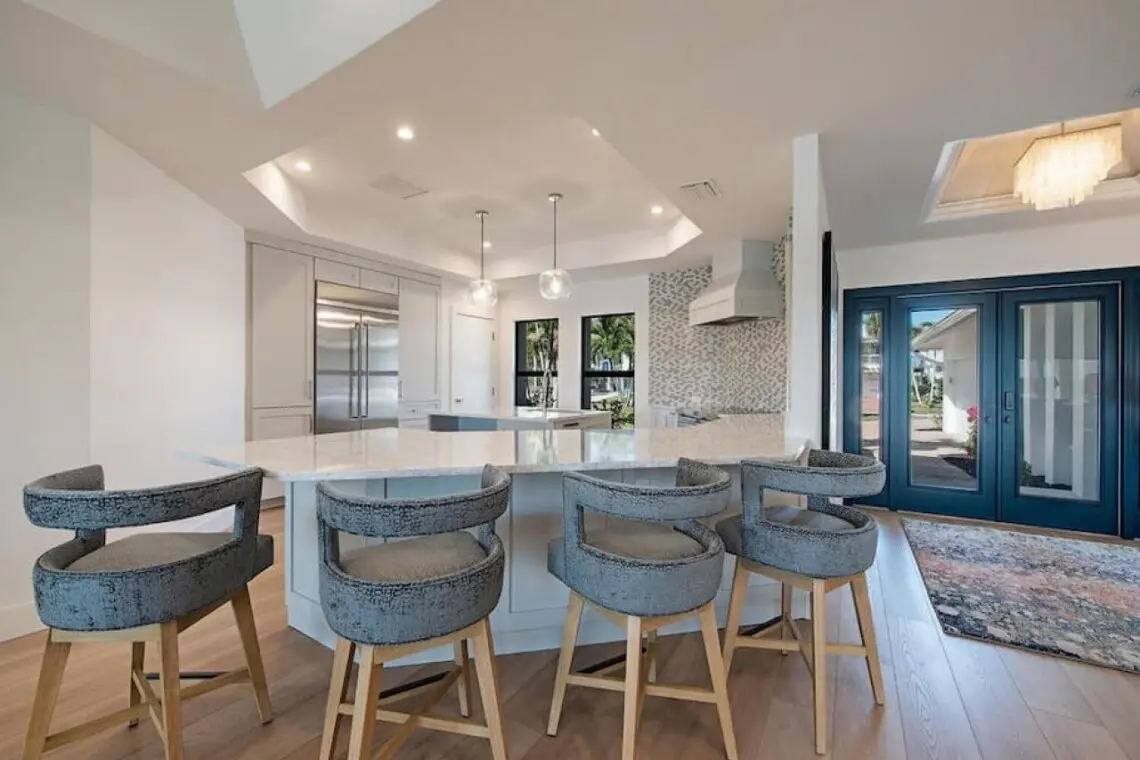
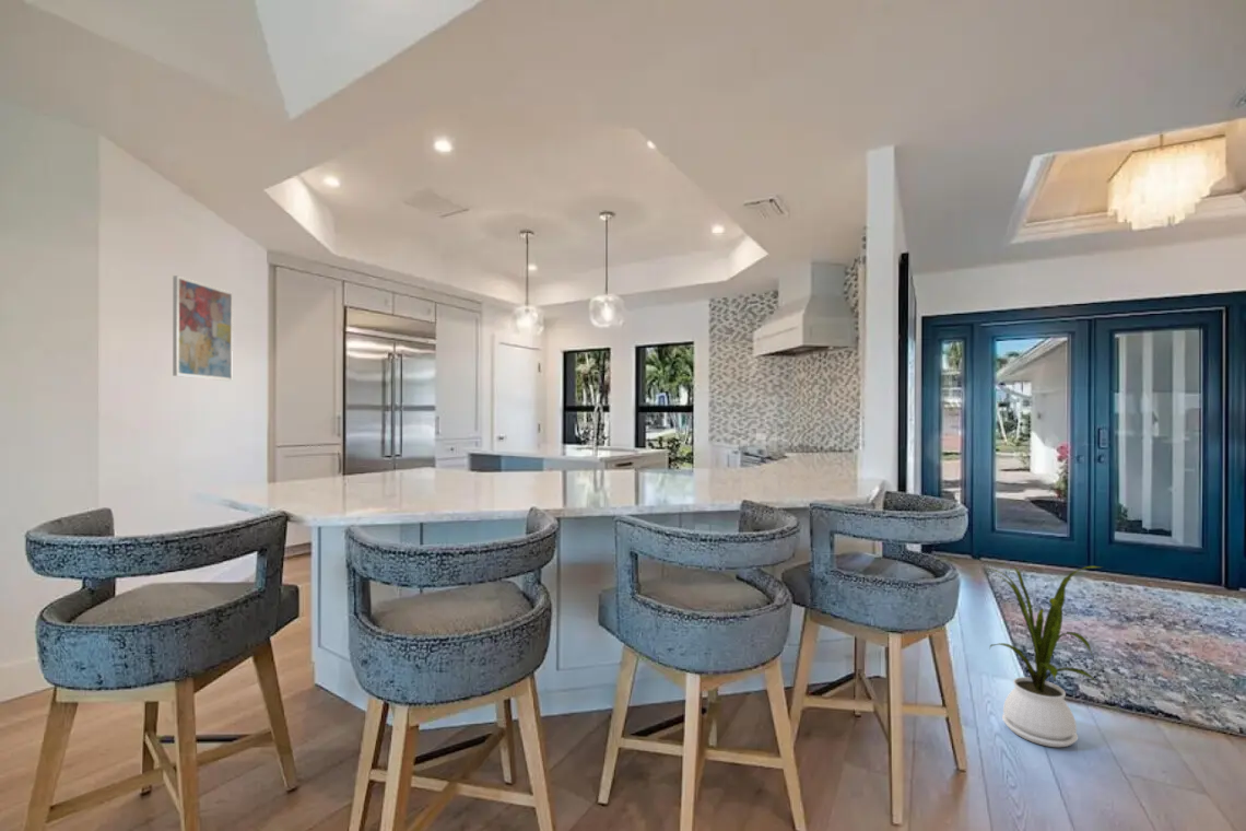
+ house plant [986,564,1103,748]
+ wall art [172,274,234,382]
